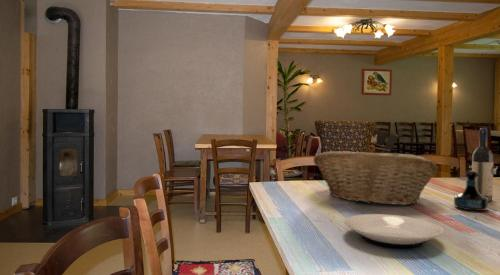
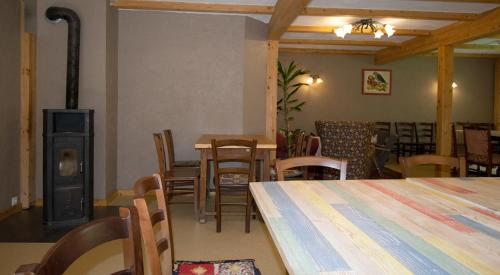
- wine bottle [471,127,495,202]
- plate [344,213,444,248]
- tequila bottle [453,170,489,212]
- fruit basket [313,150,439,206]
